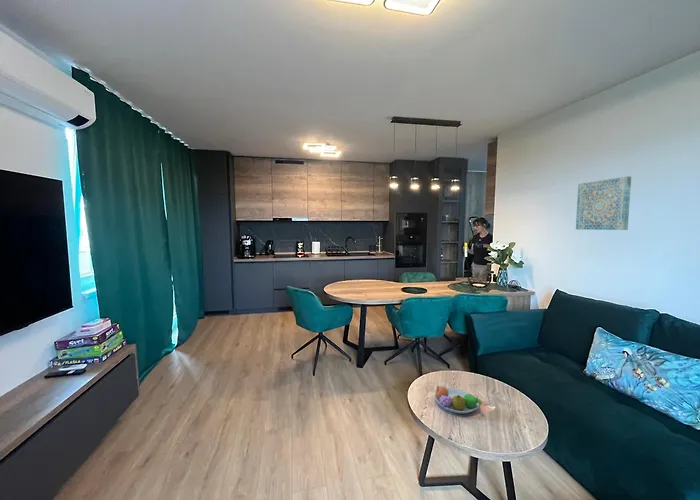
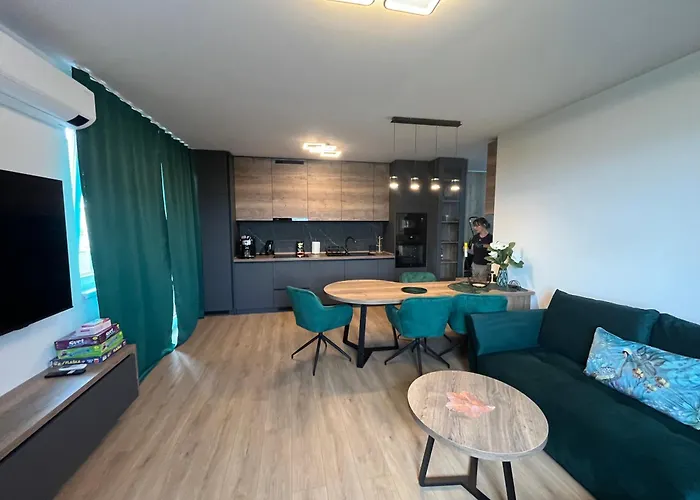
- fruit bowl [433,385,482,415]
- wall art [575,175,632,231]
